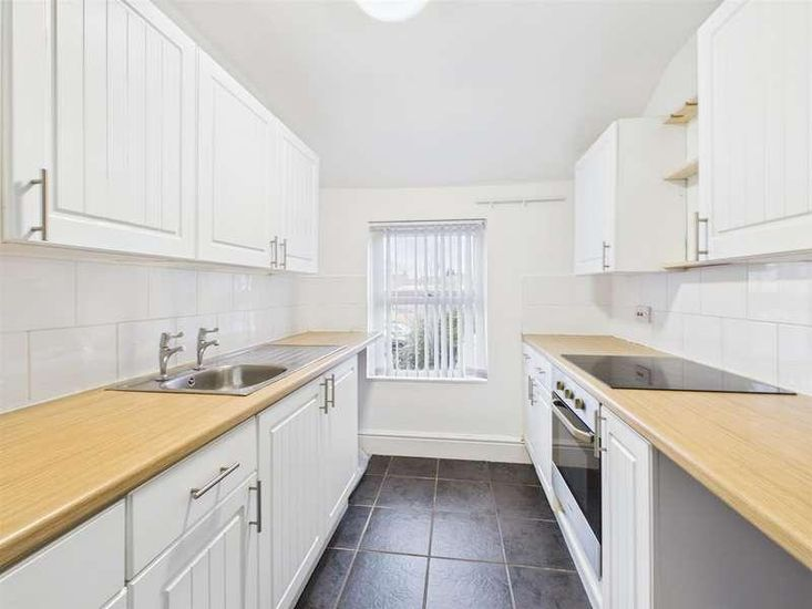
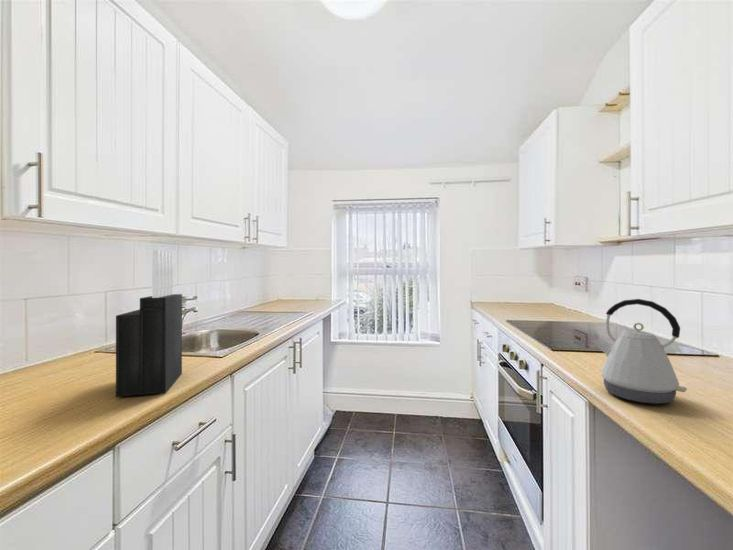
+ kettle [592,298,688,405]
+ knife block [115,249,183,398]
